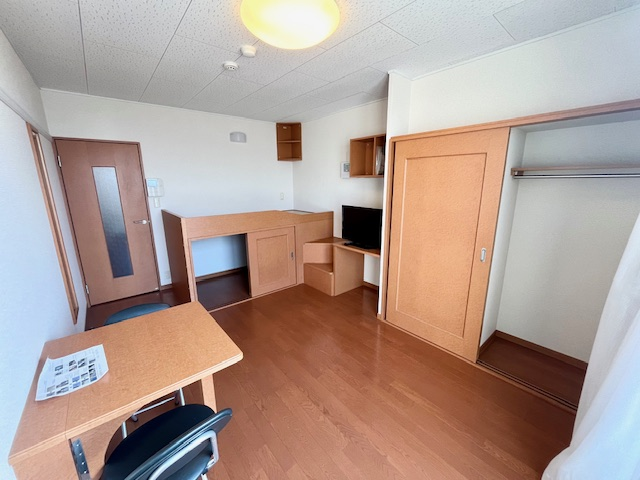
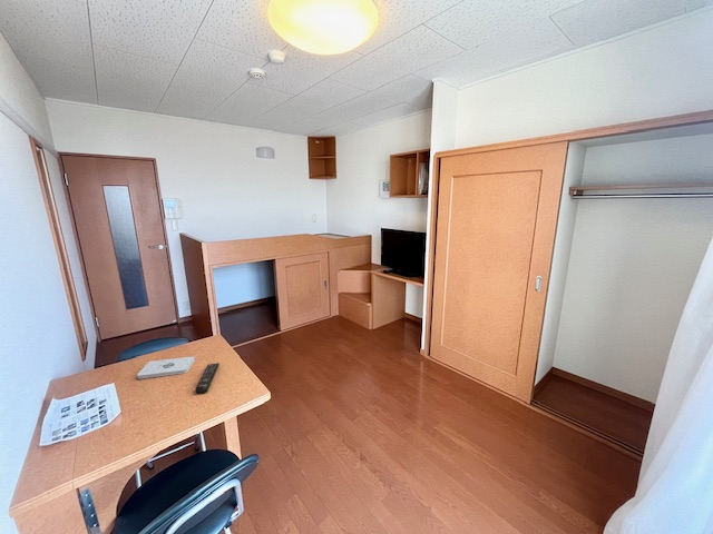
+ notepad [136,355,196,380]
+ remote control [195,362,221,395]
